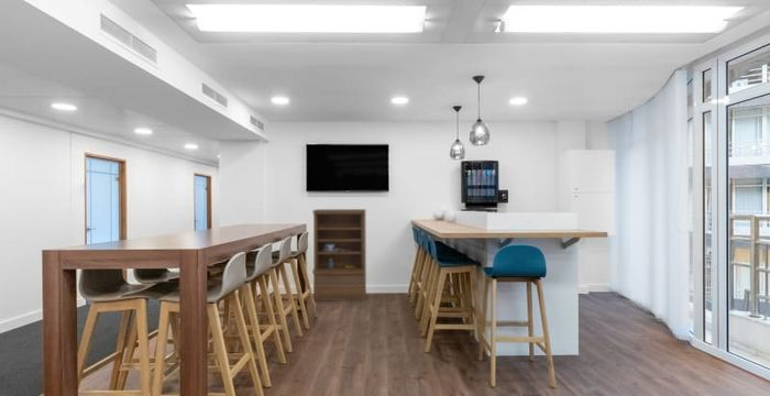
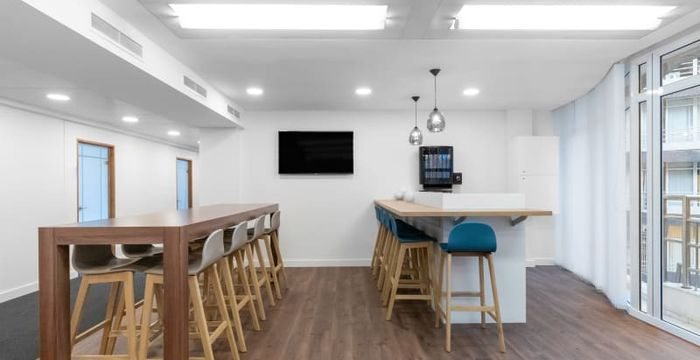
- bookshelf [311,208,367,302]
